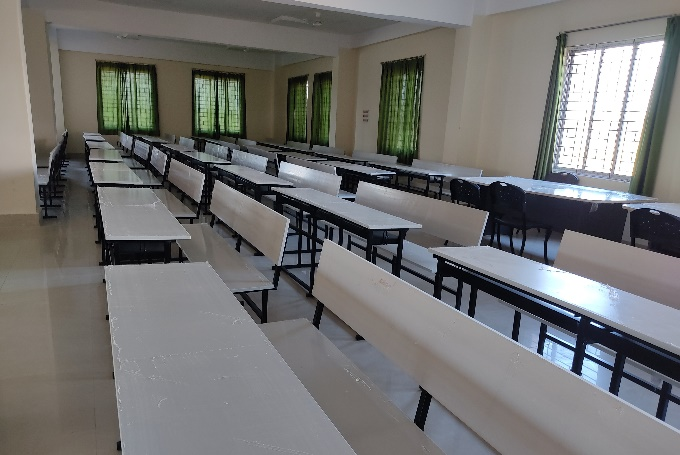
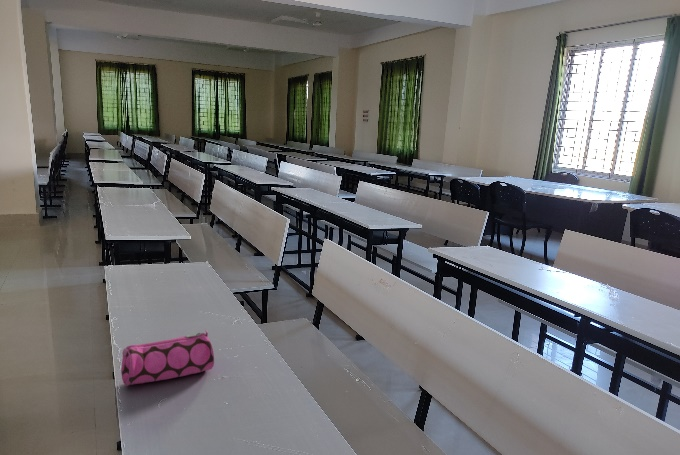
+ pencil case [120,329,215,387]
